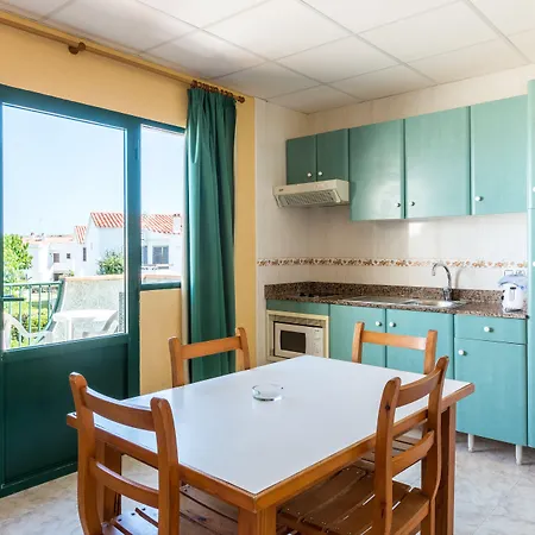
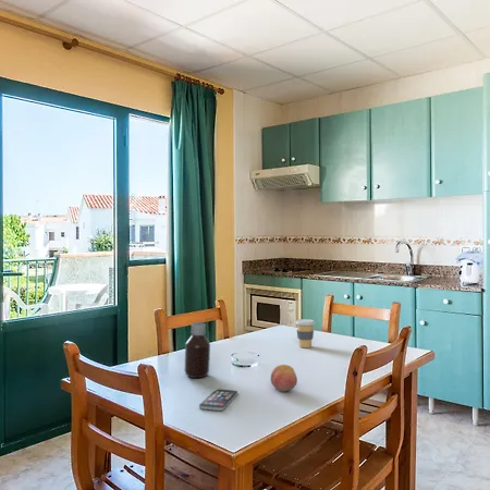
+ fruit [270,364,298,393]
+ bottle [184,321,211,379]
+ coffee cup [295,318,316,348]
+ smartphone [198,388,238,412]
